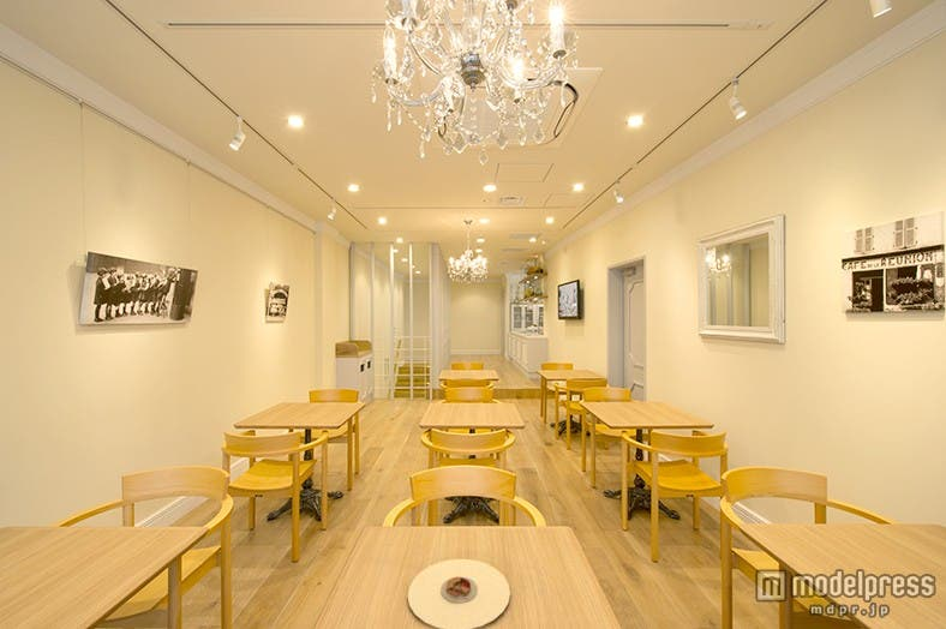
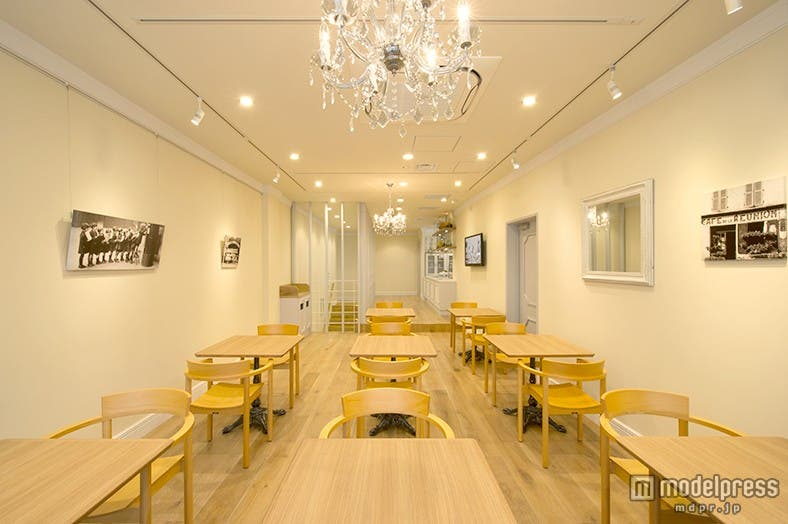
- plate [407,558,511,629]
